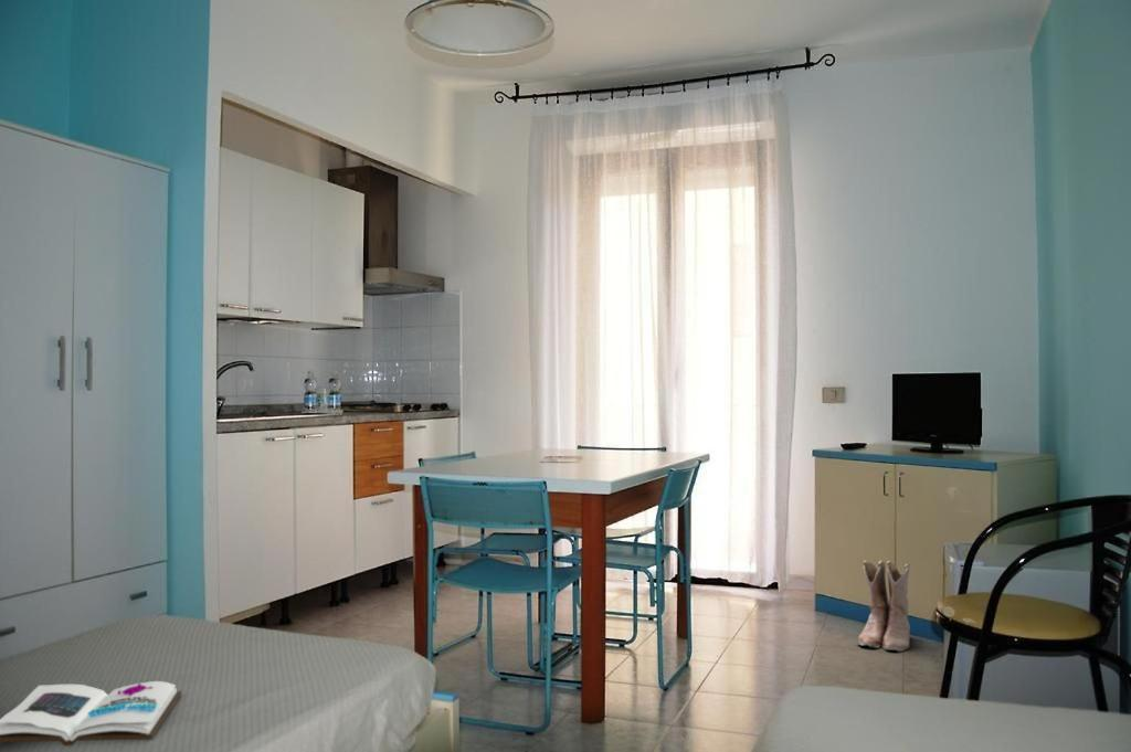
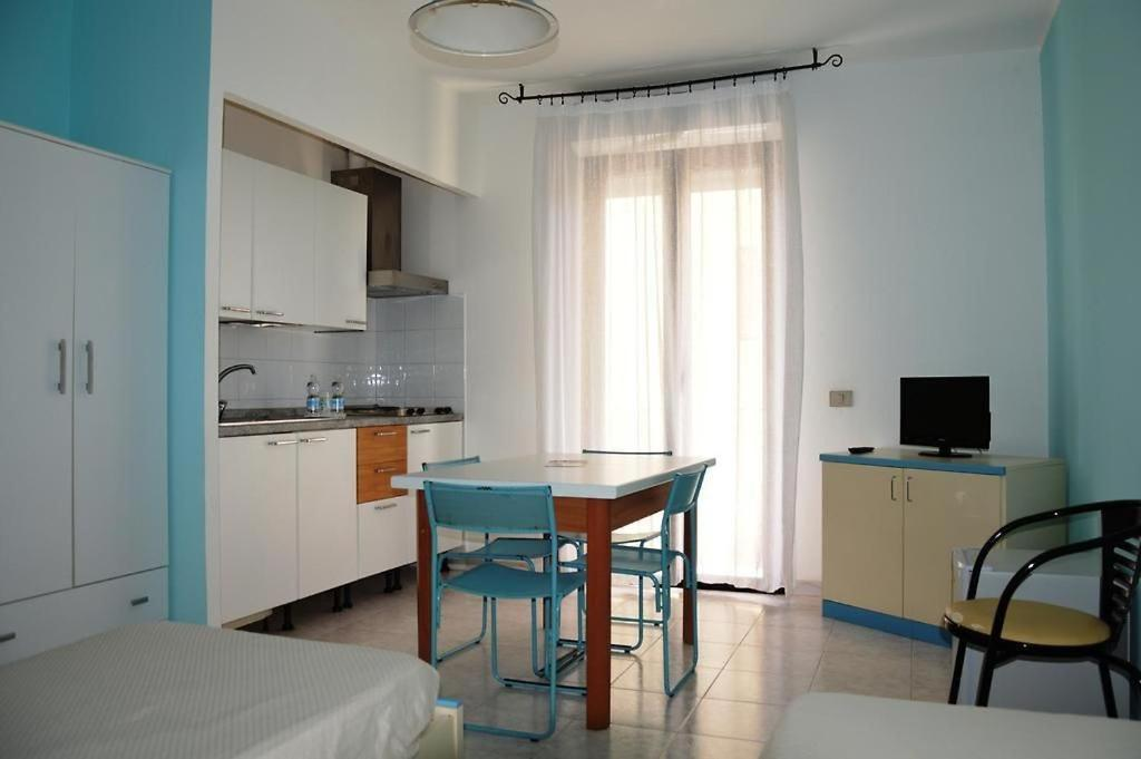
- book [0,680,182,748]
- boots [856,559,911,653]
